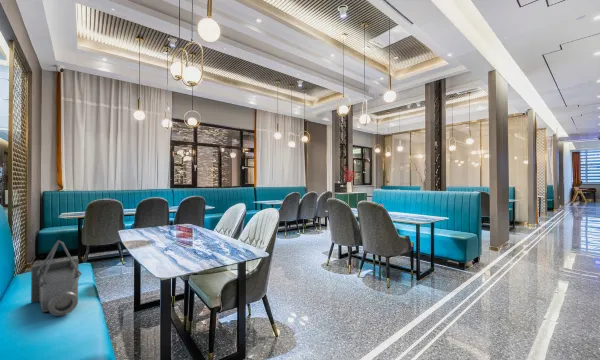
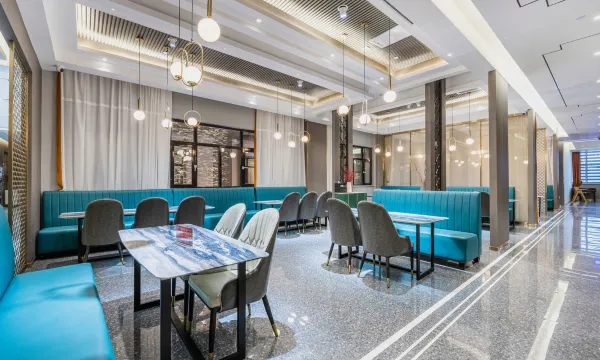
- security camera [30,239,83,317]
